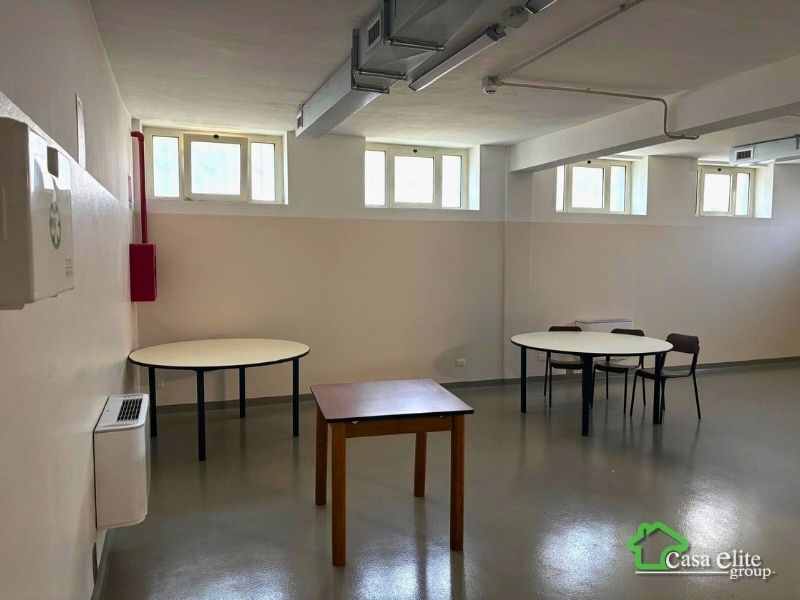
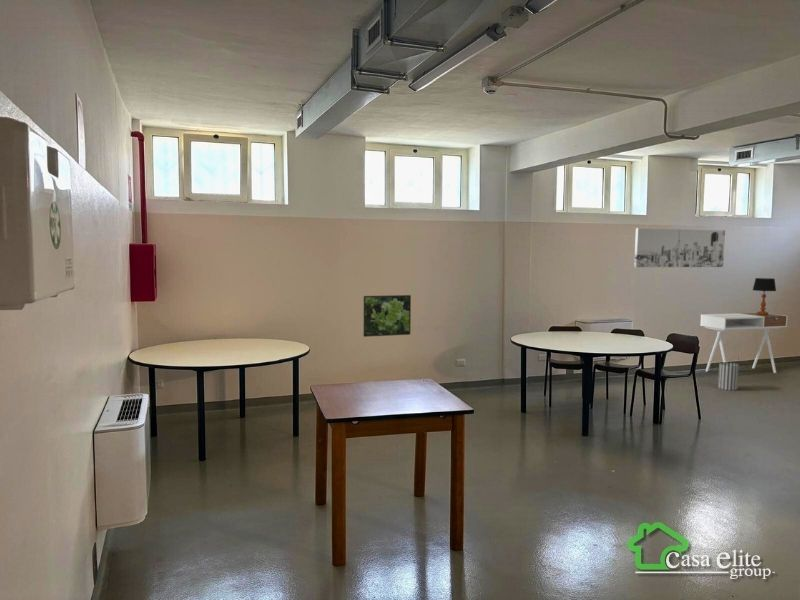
+ wastebasket [717,361,740,391]
+ wall art [633,227,726,268]
+ desk [699,312,789,374]
+ table lamp [752,277,777,315]
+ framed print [362,294,412,338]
